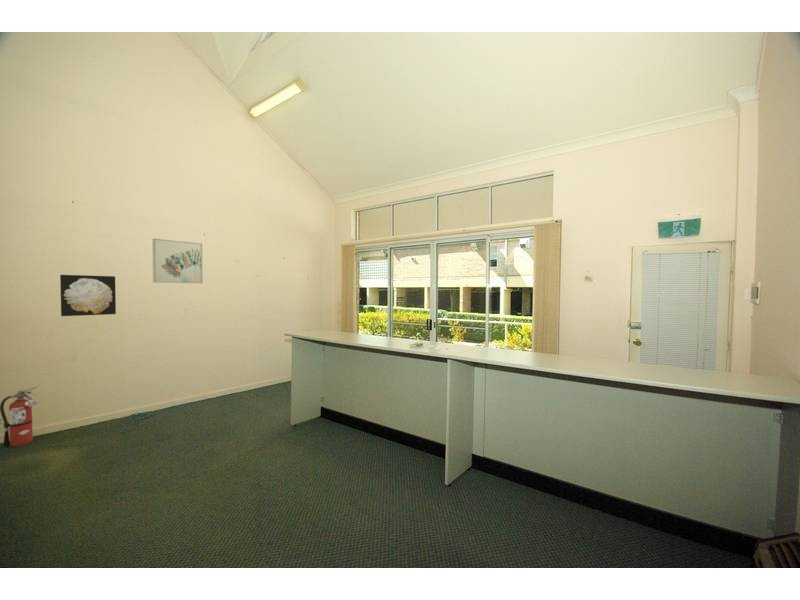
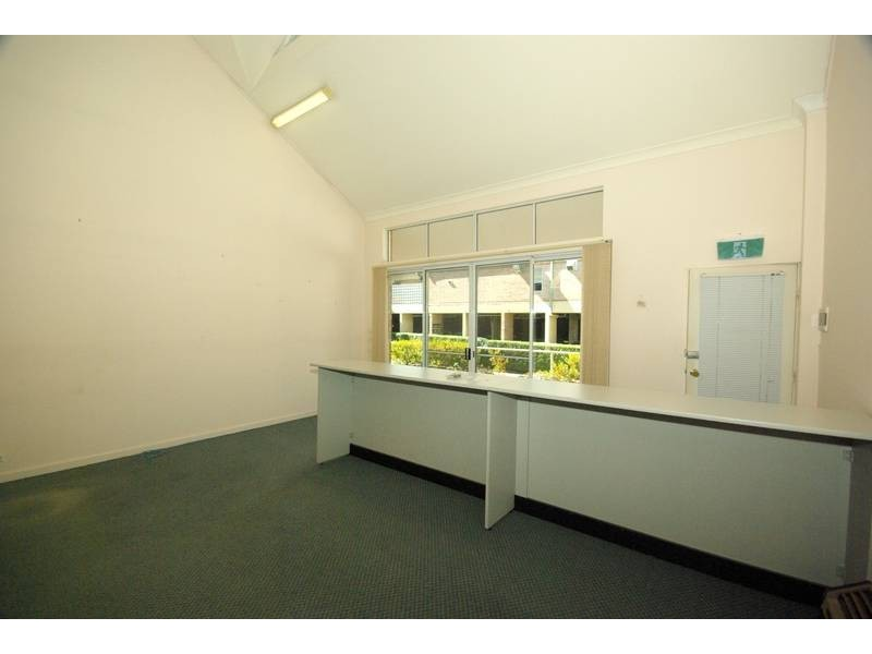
- wall art [152,238,204,284]
- wall art [59,274,117,317]
- fire extinguisher [0,385,41,447]
